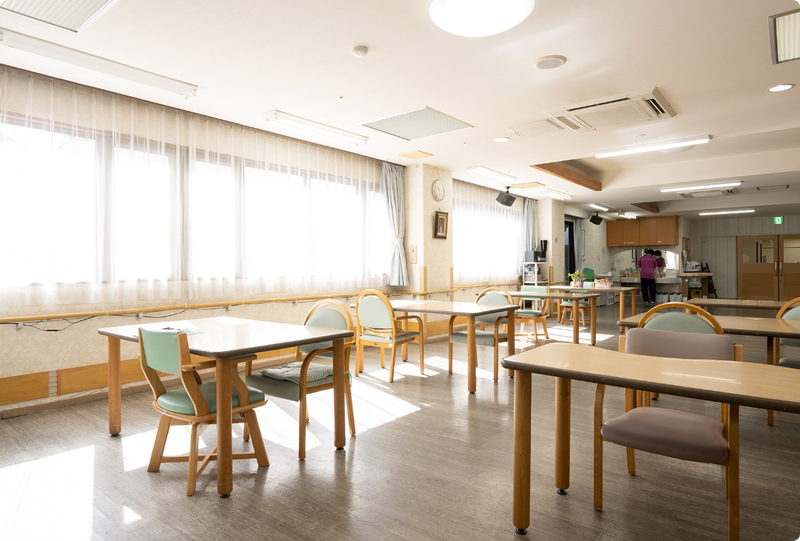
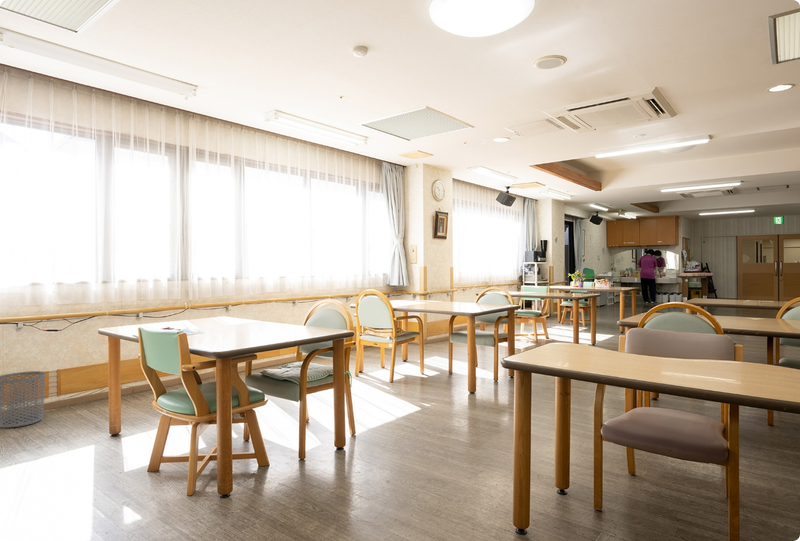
+ waste bin [0,370,46,429]
